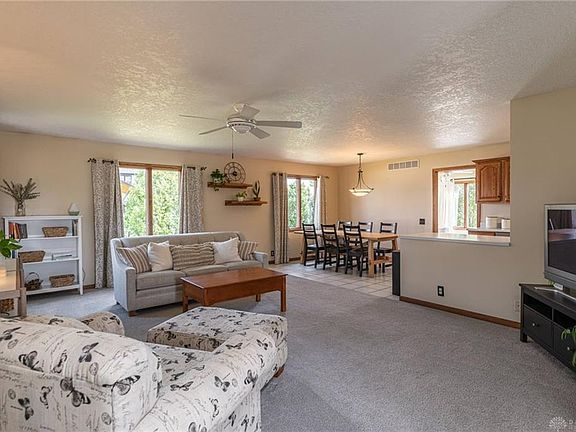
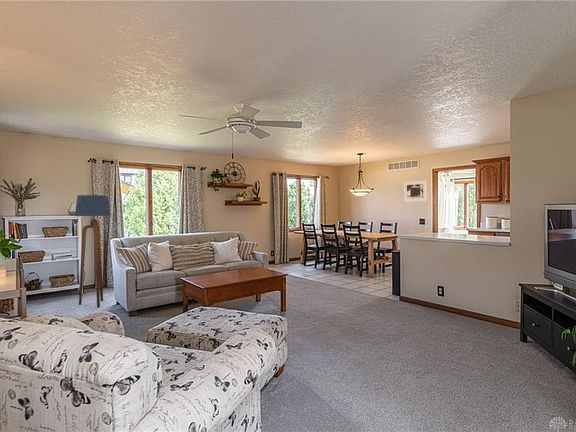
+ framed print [403,179,428,203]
+ floor lamp [74,194,112,308]
